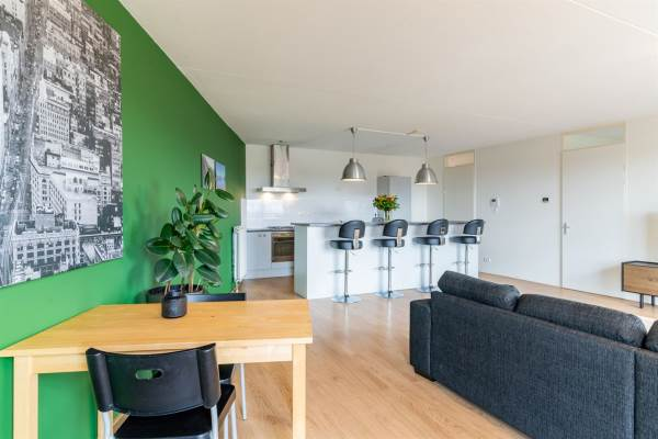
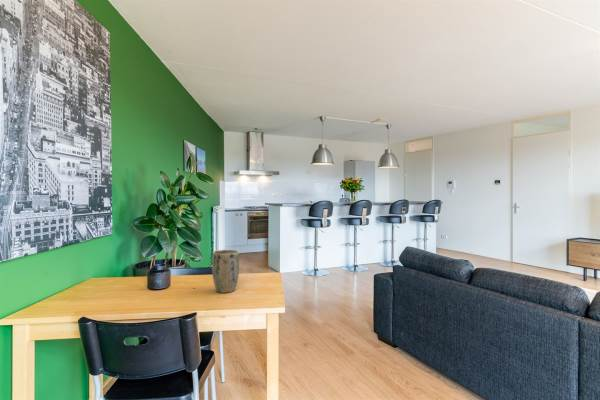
+ plant pot [211,249,240,294]
